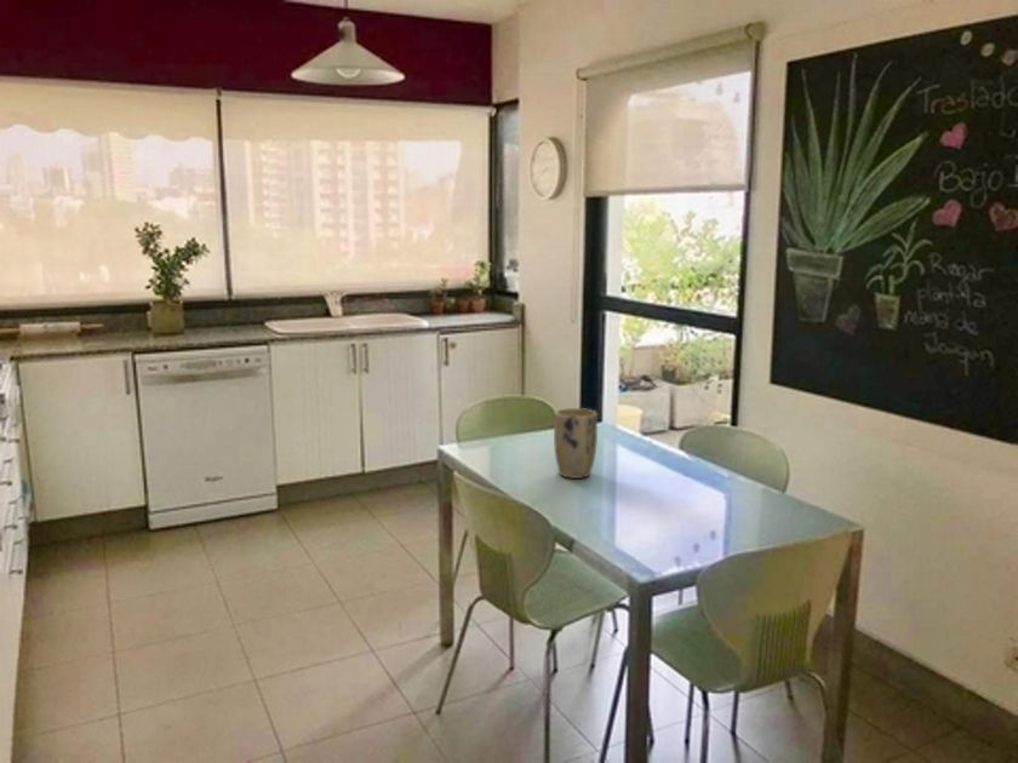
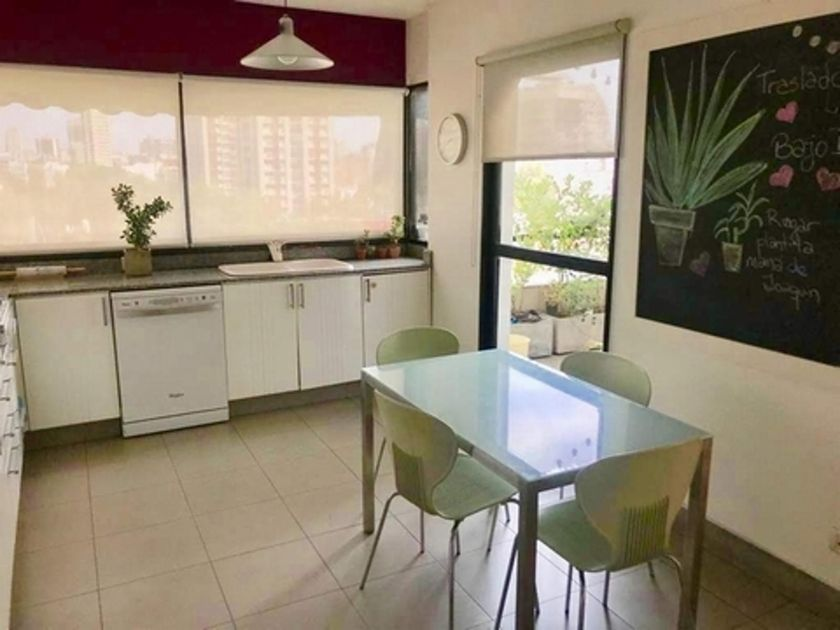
- plant pot [553,407,599,480]
